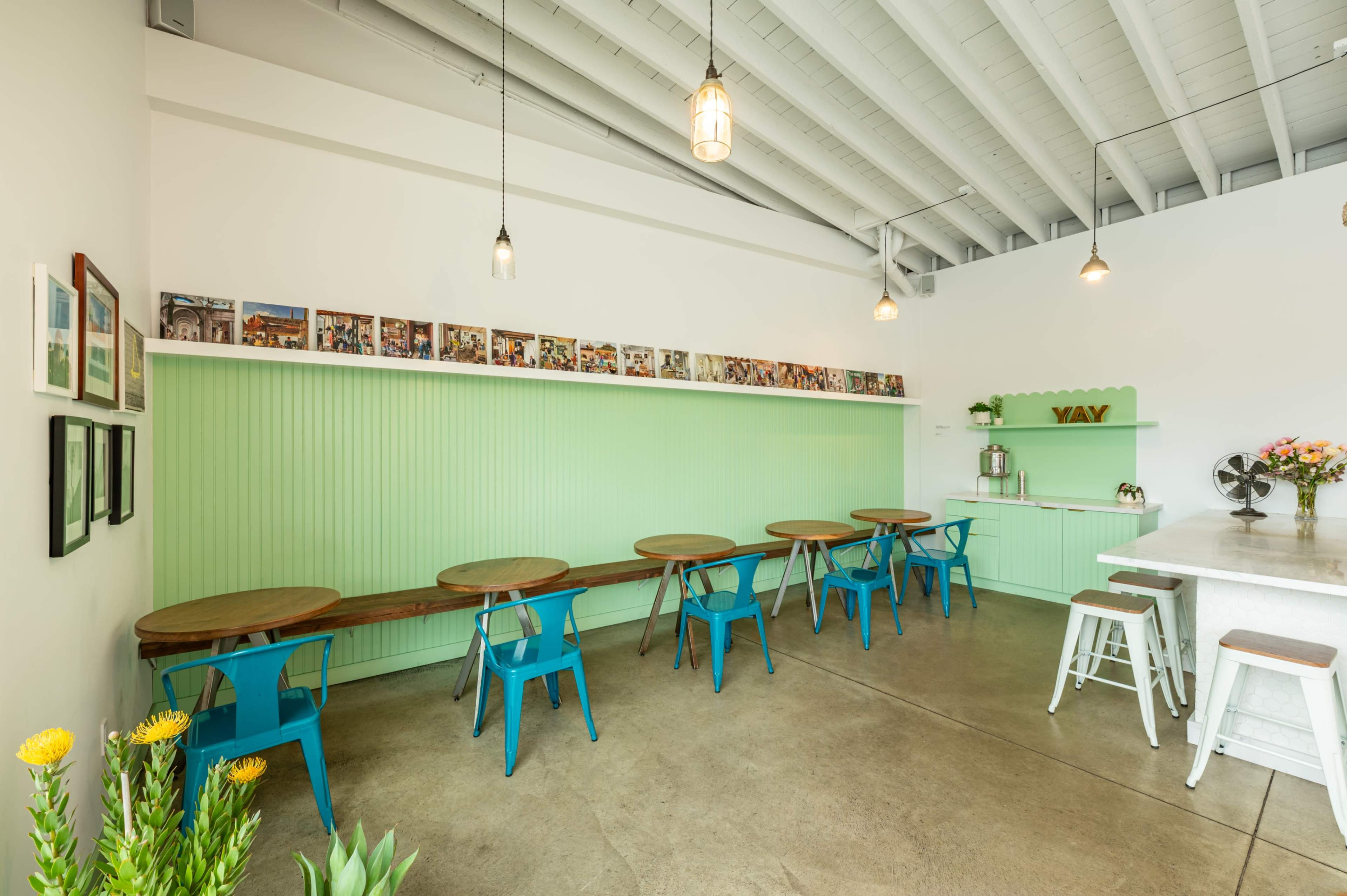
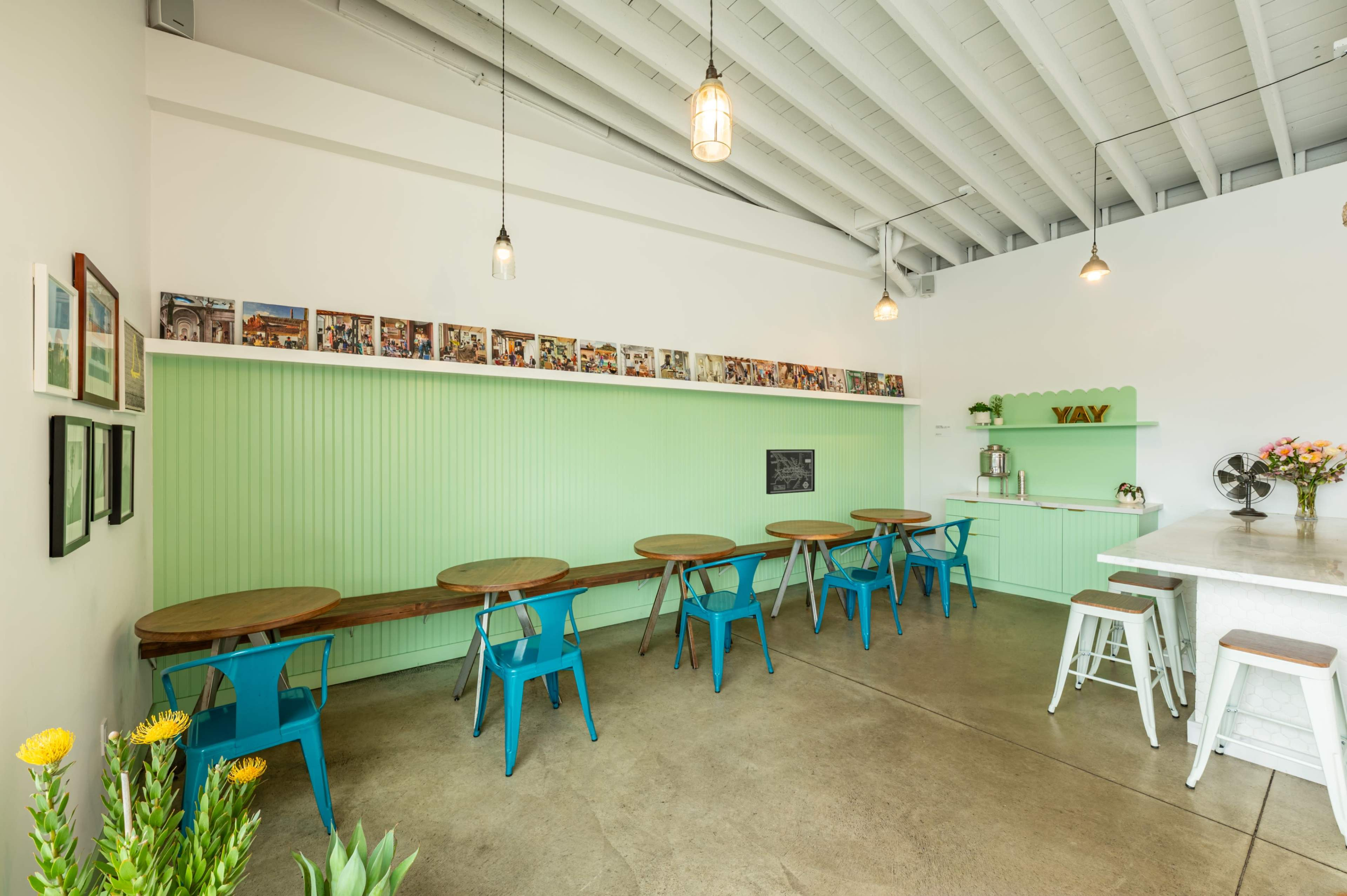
+ wall art [766,449,815,495]
